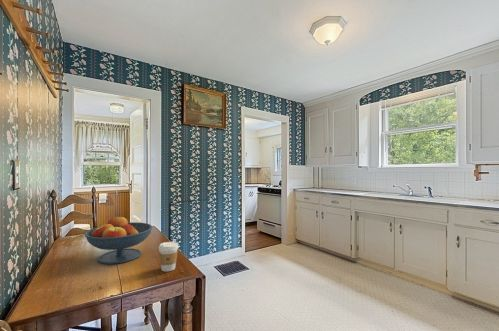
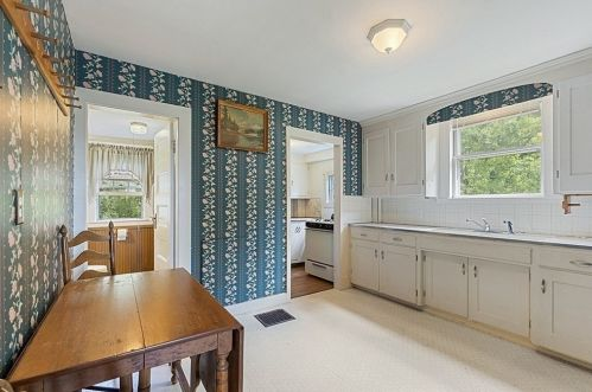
- fruit bowl [84,215,153,265]
- coffee cup [158,241,179,272]
